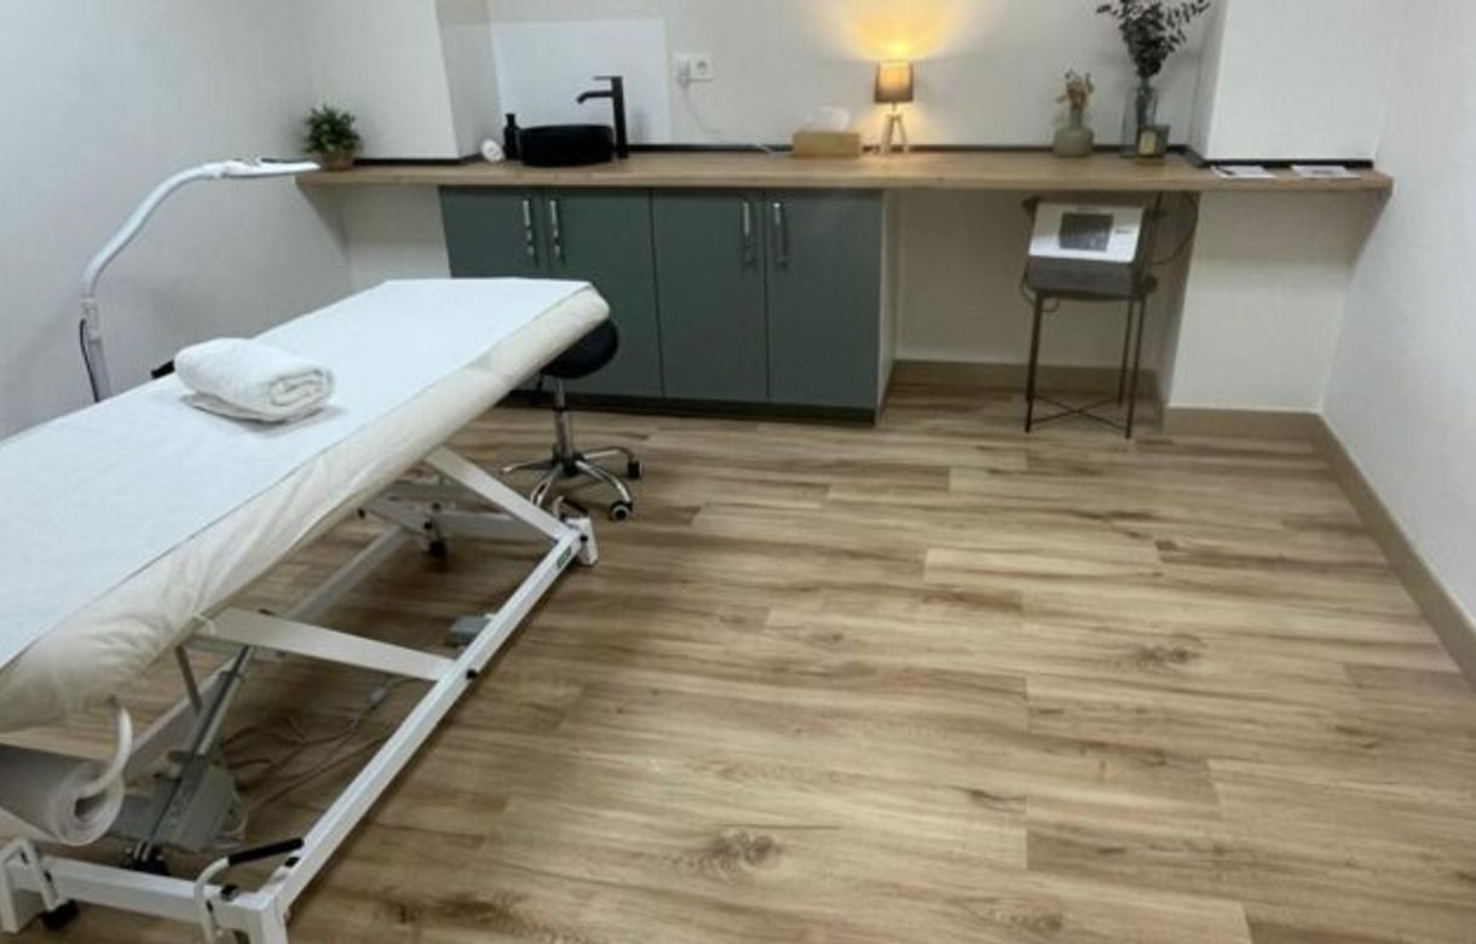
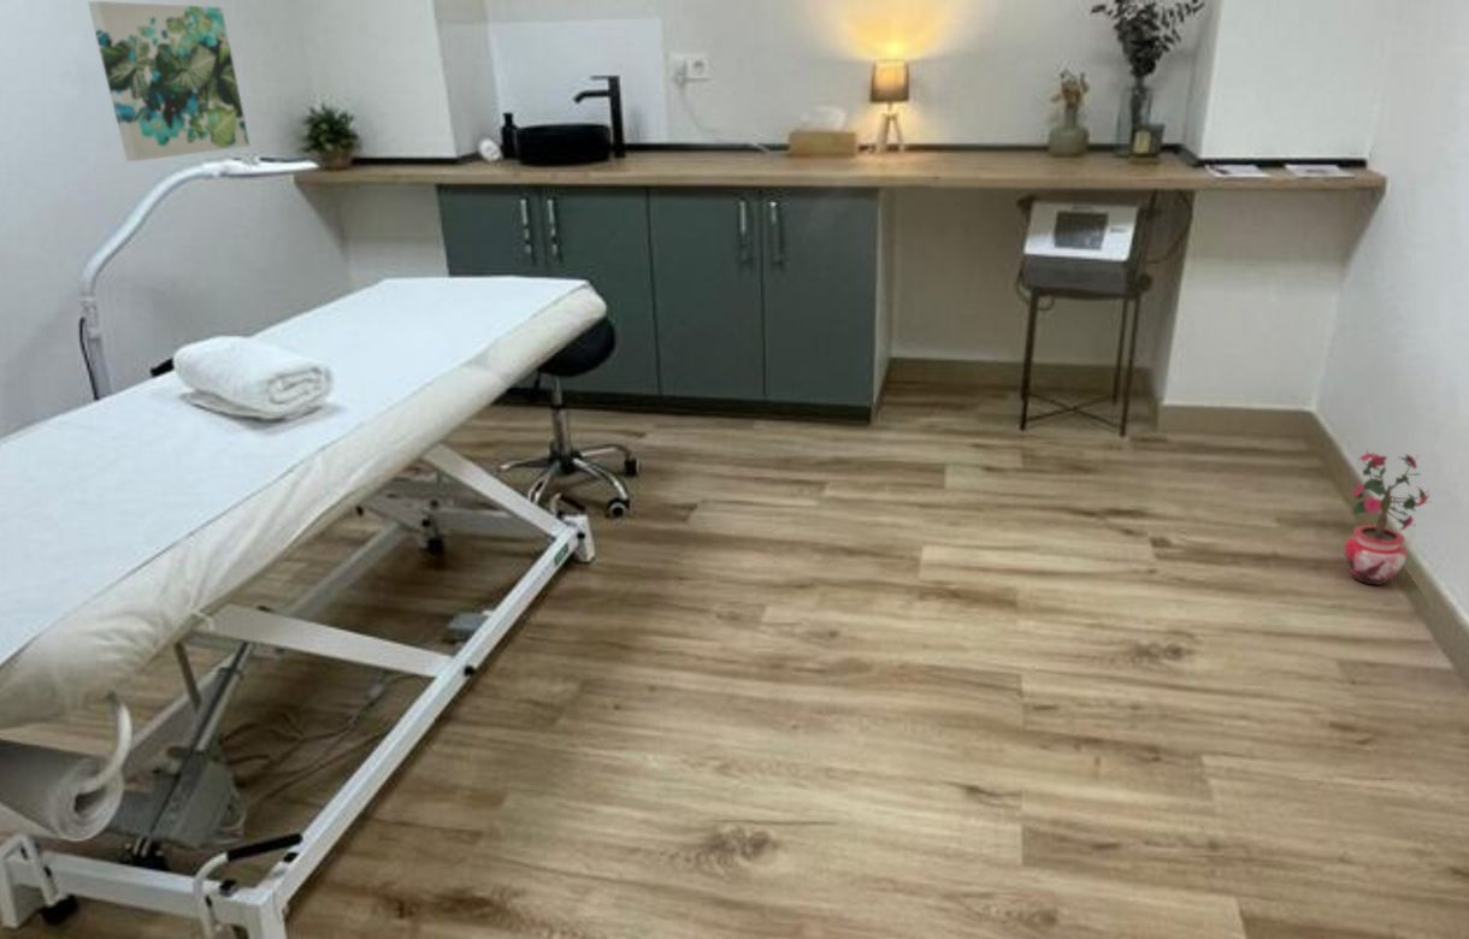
+ potted plant [1343,448,1433,586]
+ wall art [87,0,250,163]
